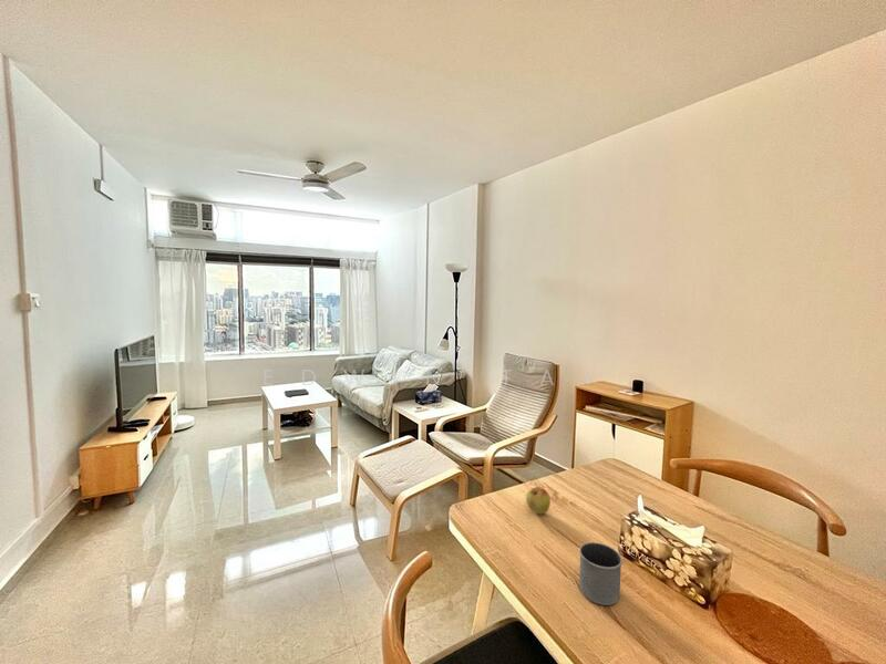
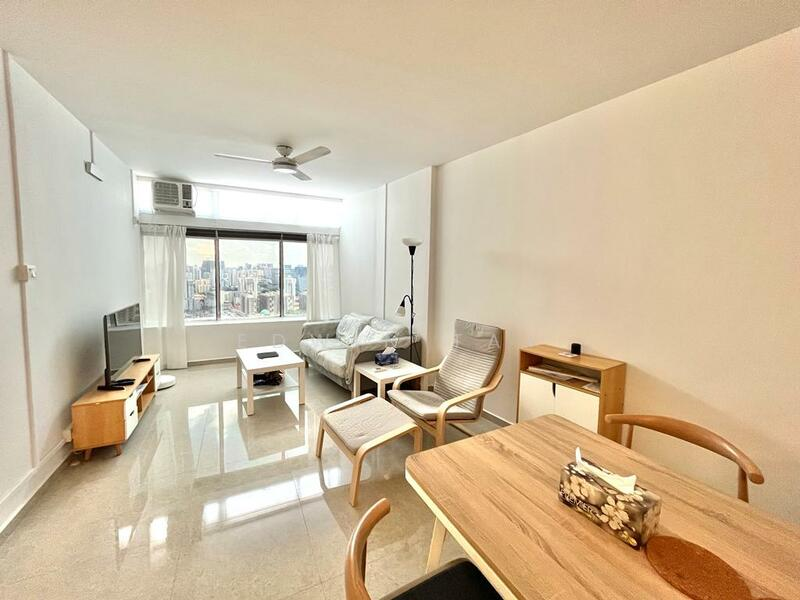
- apple [525,486,552,516]
- mug [578,541,624,606]
